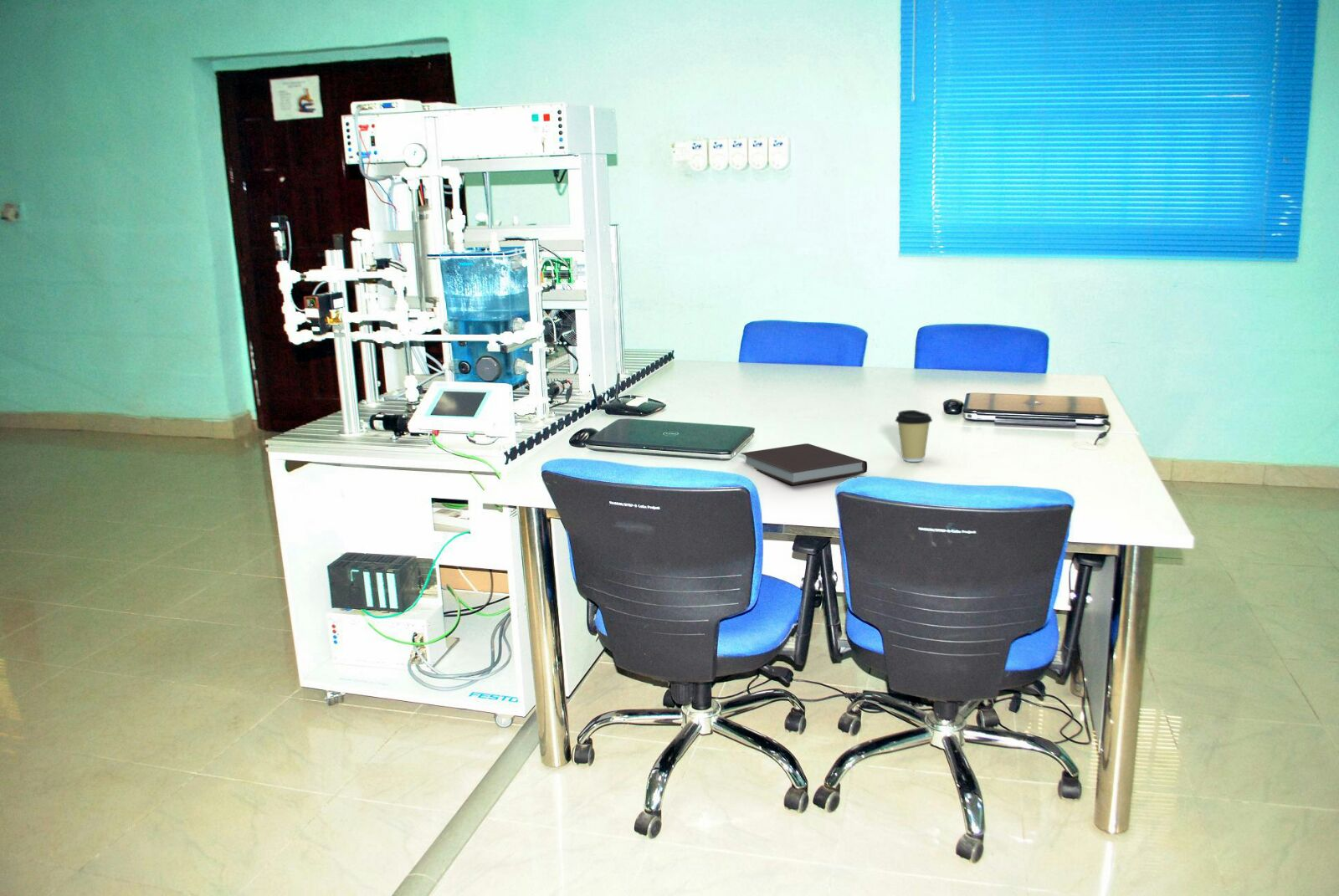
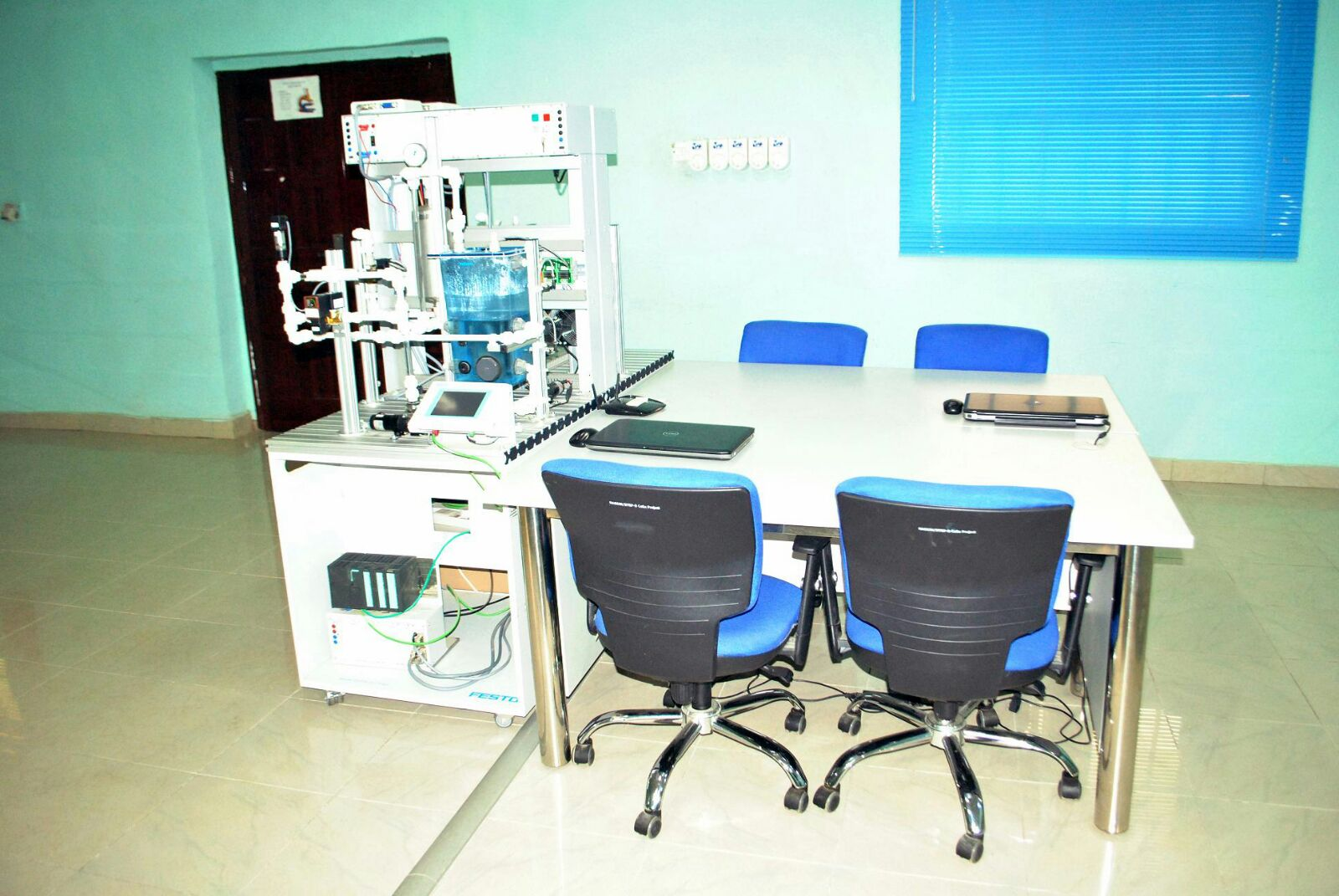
- coffee cup [895,409,933,463]
- notebook [740,443,868,486]
